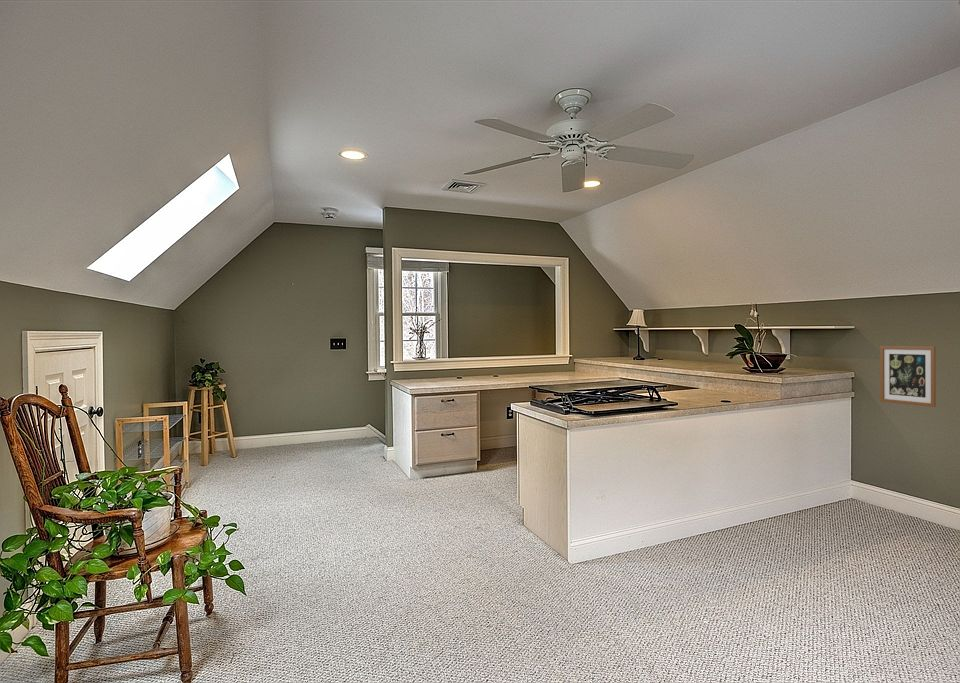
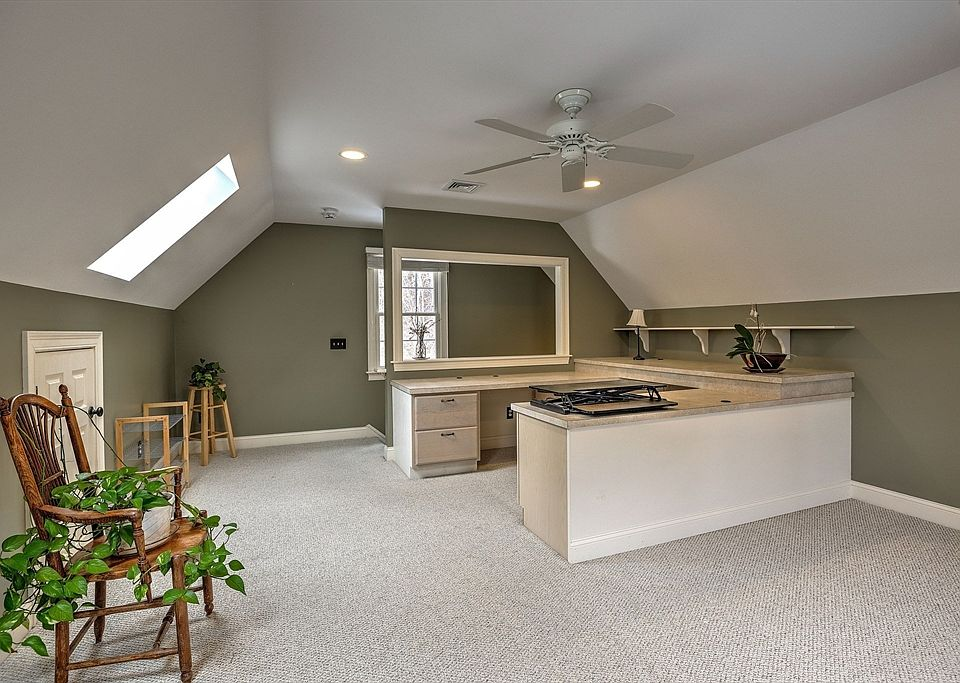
- wall art [879,345,937,408]
